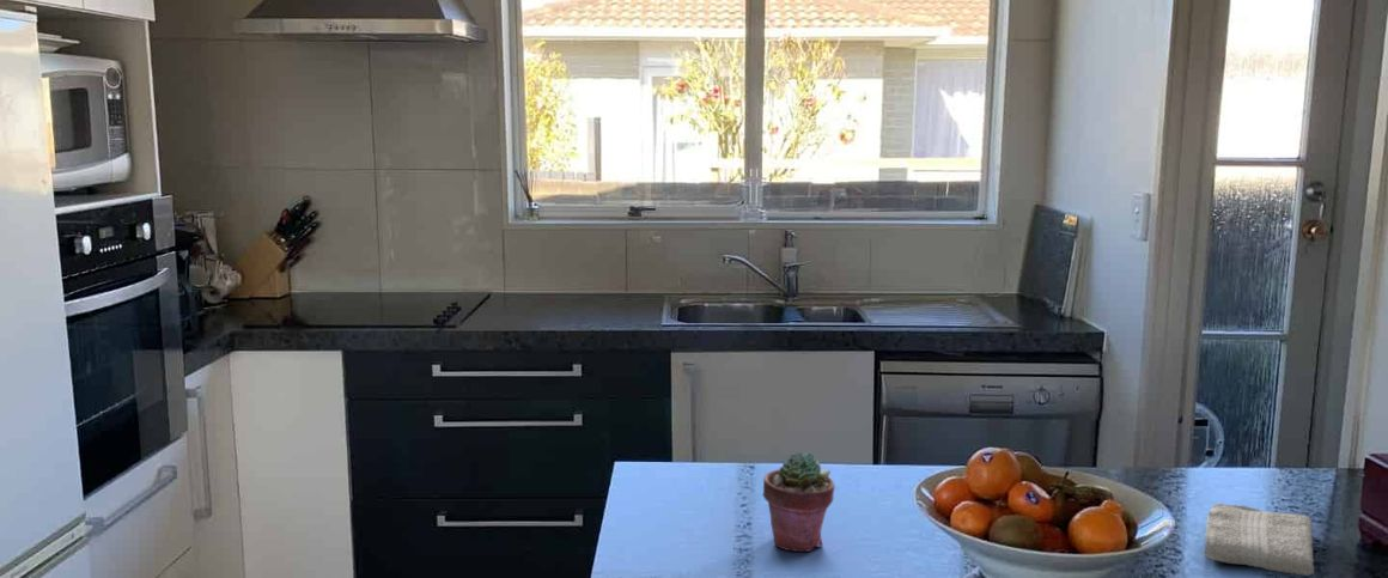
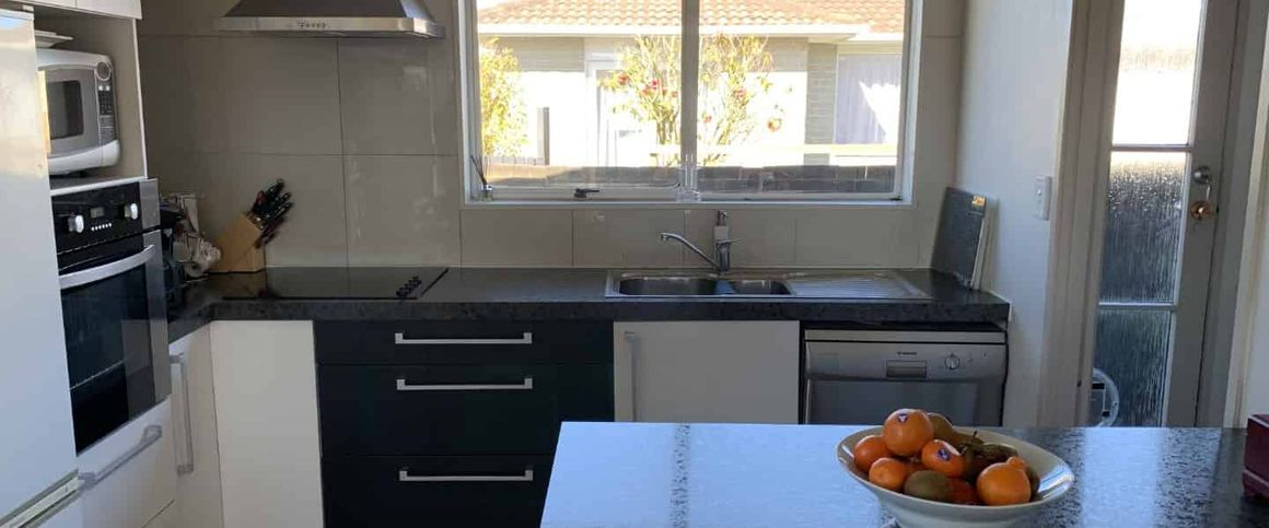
- potted succulent [762,451,836,553]
- washcloth [1203,503,1315,577]
